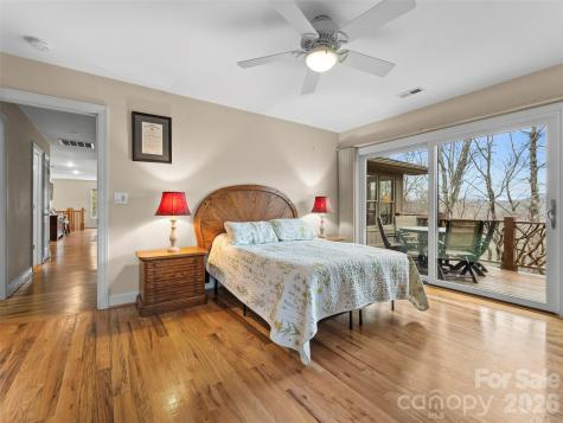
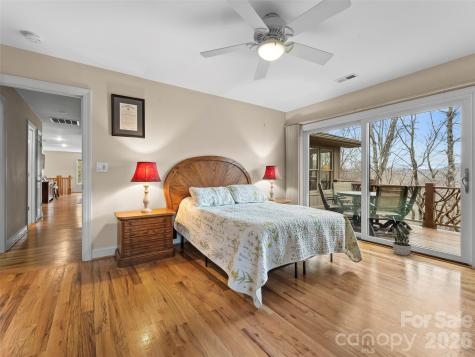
+ potted plant [391,224,413,256]
